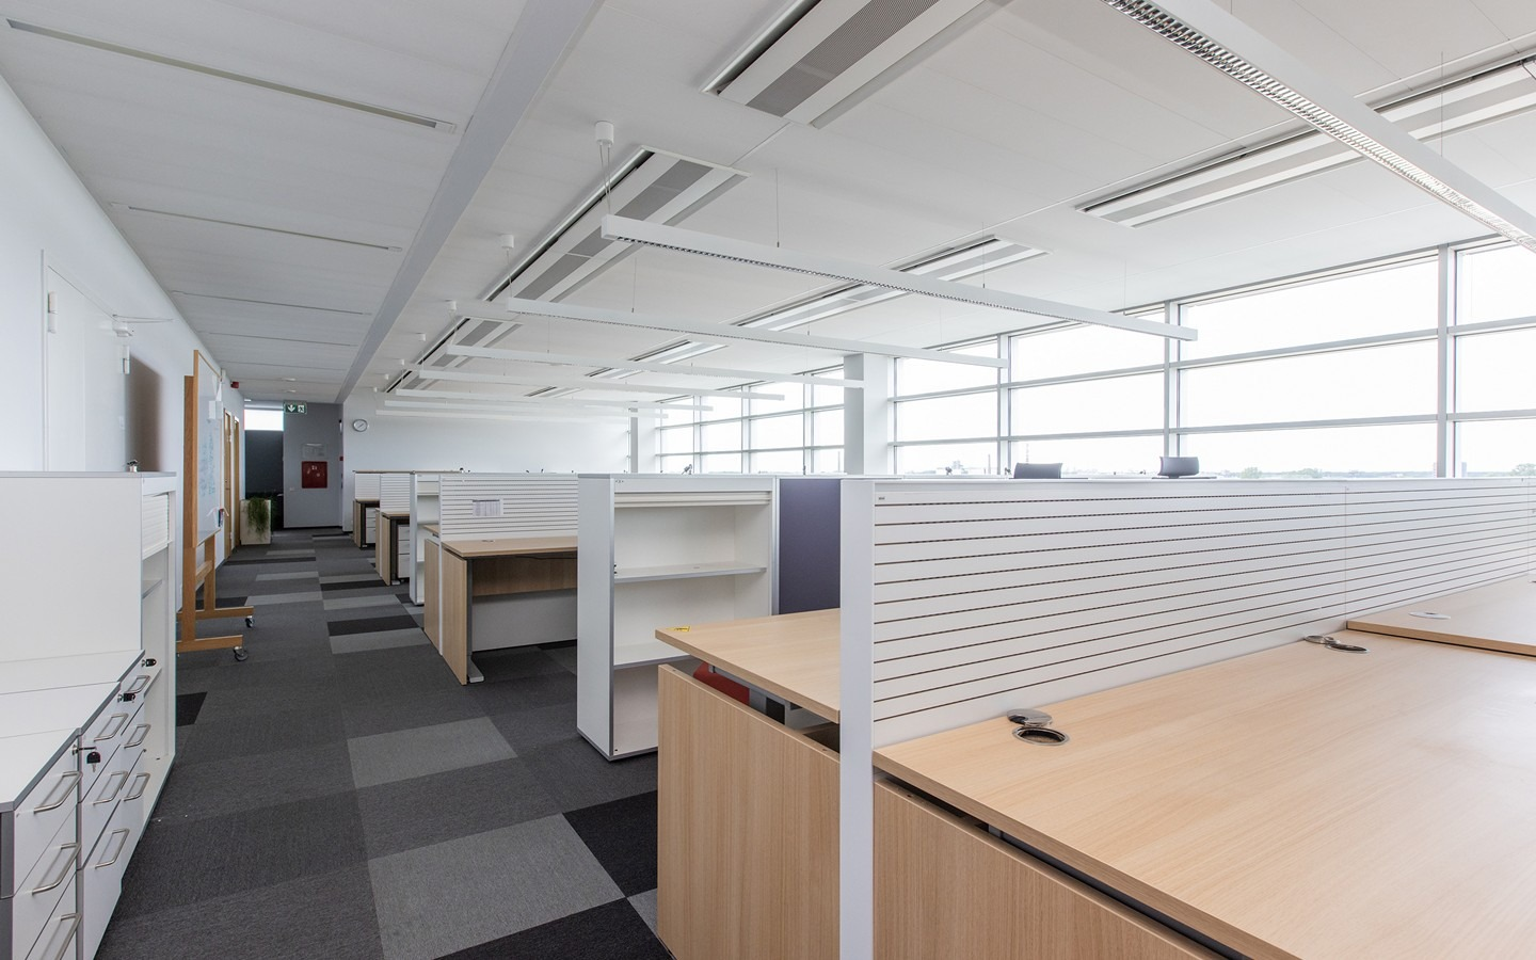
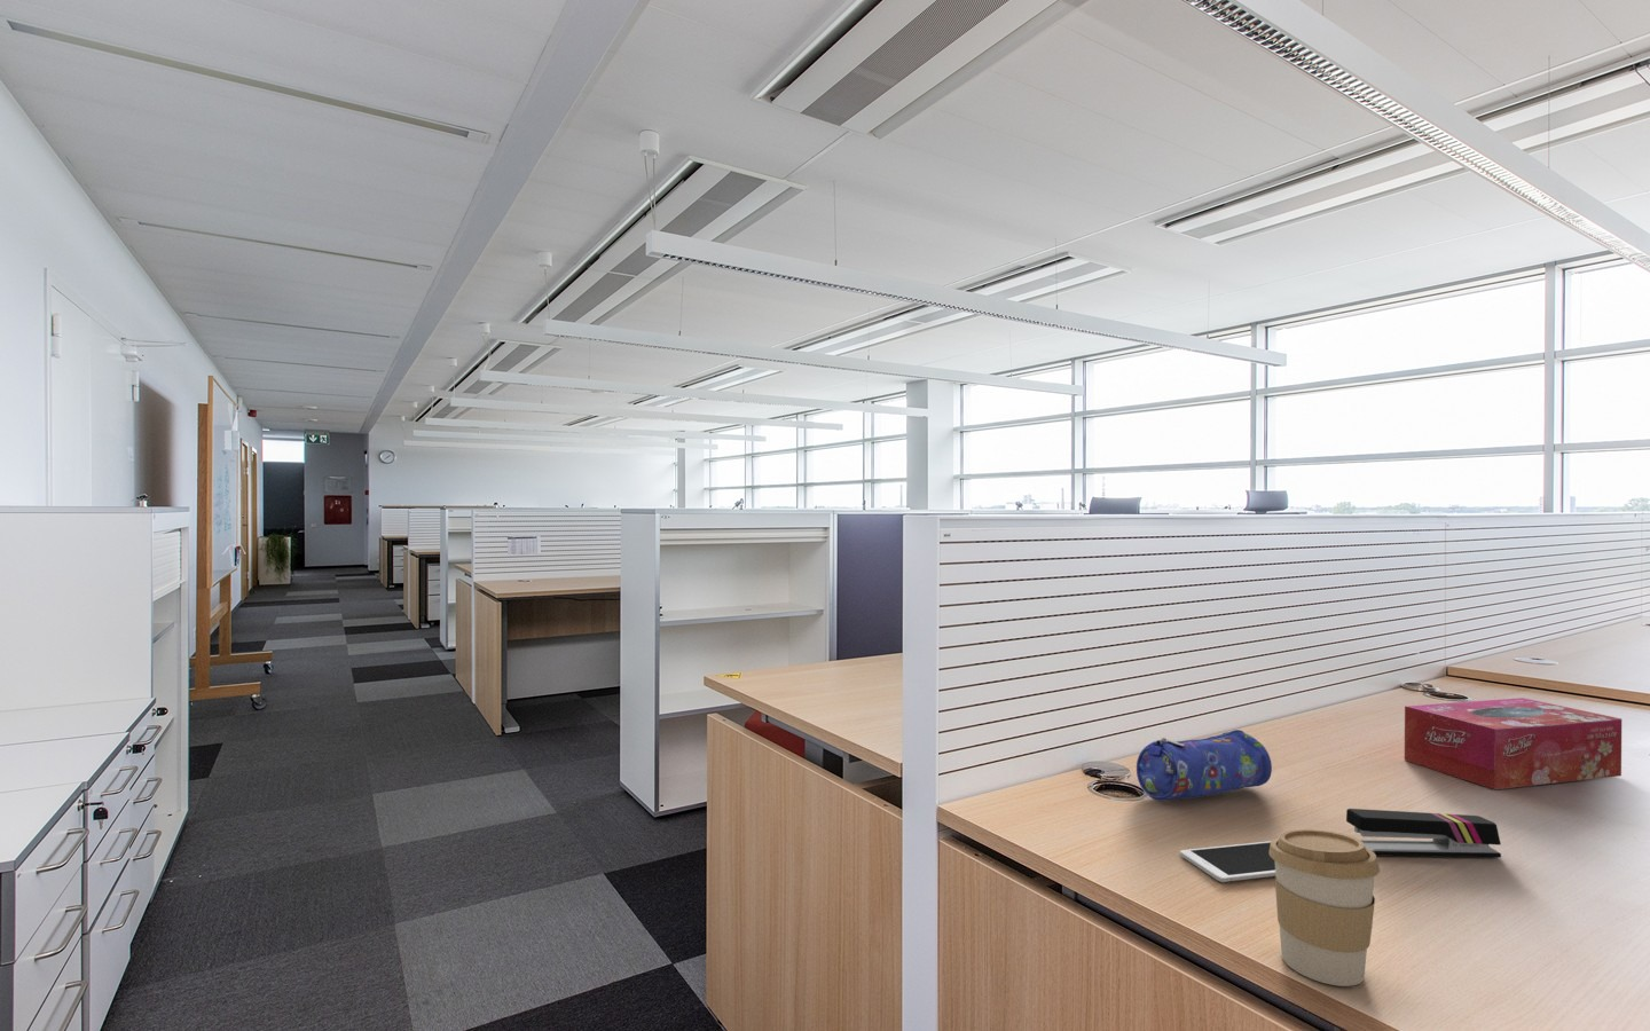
+ tissue box [1404,696,1623,790]
+ coffee cup [1270,828,1380,987]
+ stapler [1345,808,1503,859]
+ pencil case [1136,728,1273,802]
+ cell phone [1180,840,1276,884]
